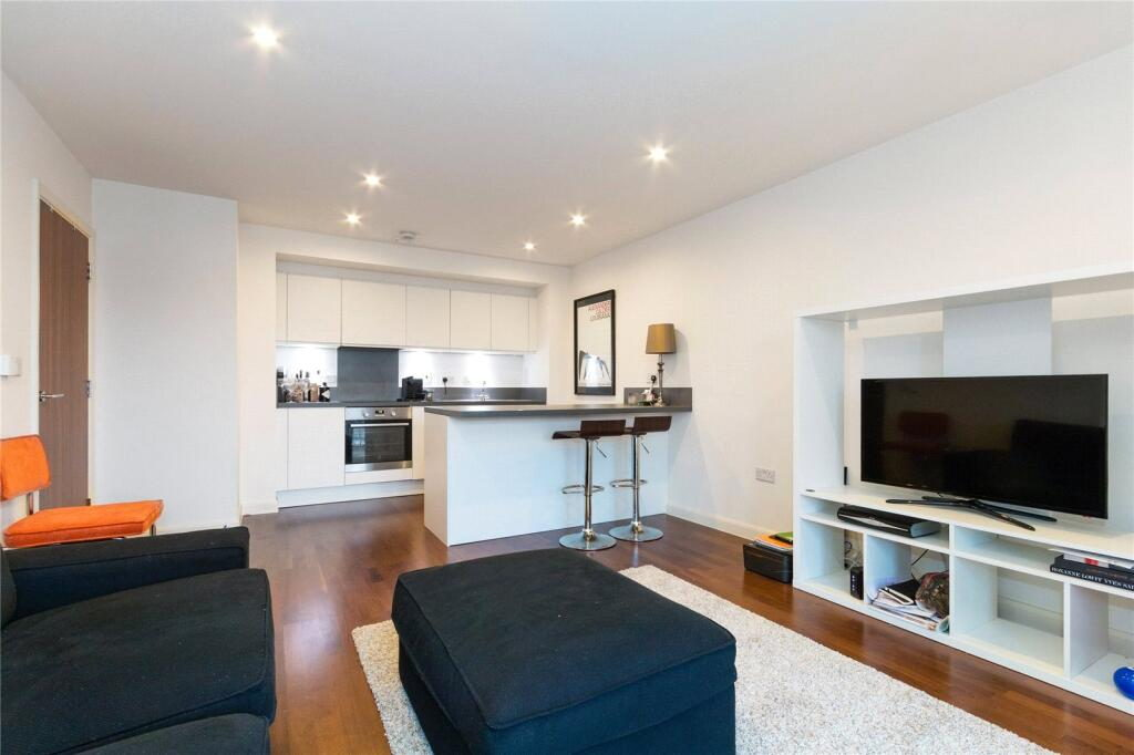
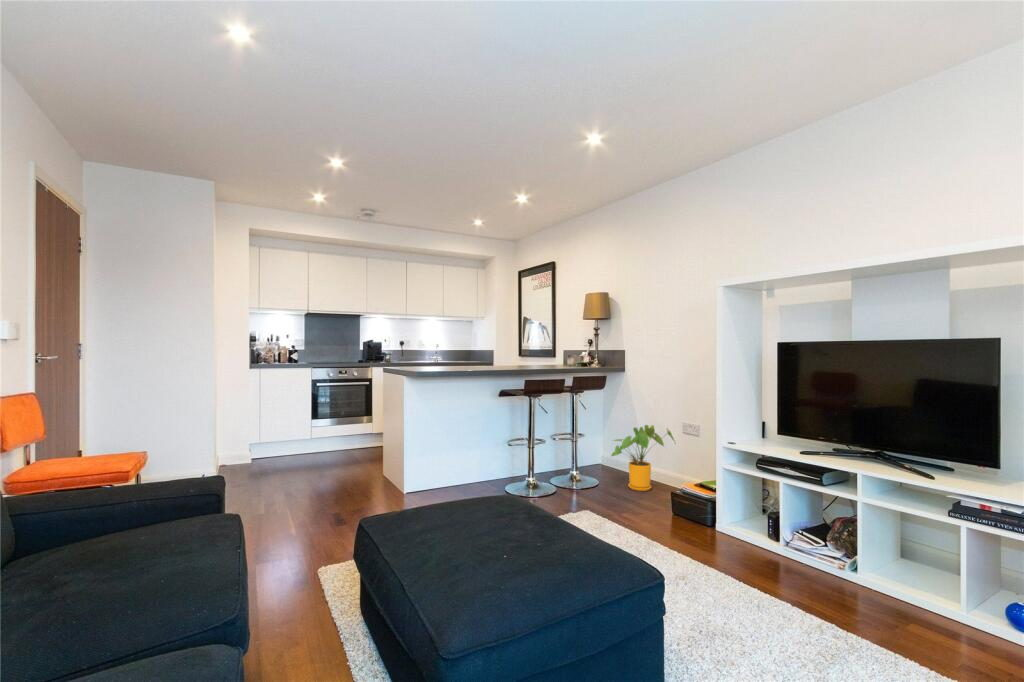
+ house plant [609,424,677,492]
